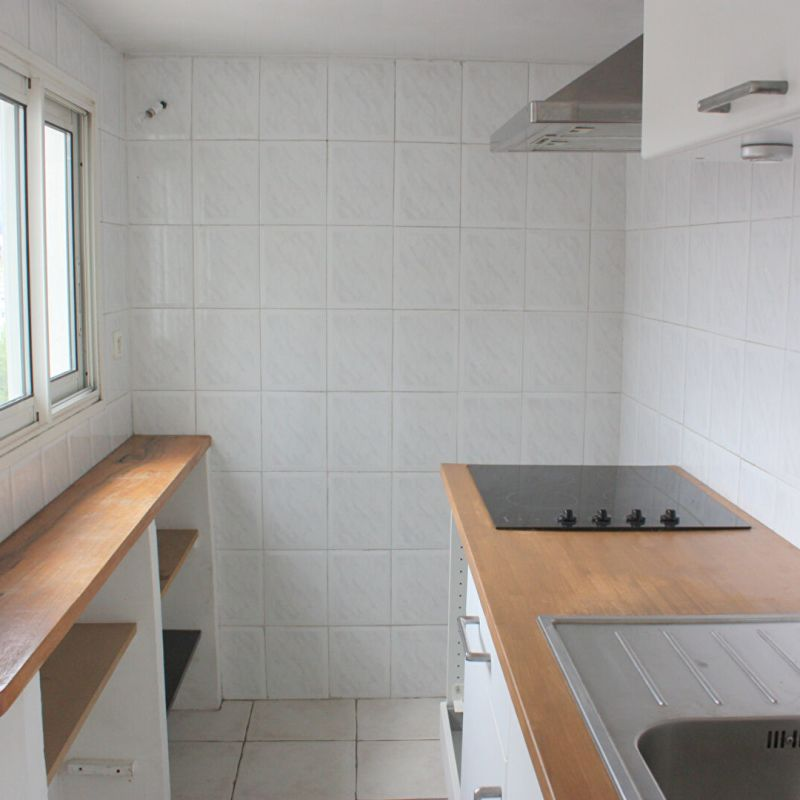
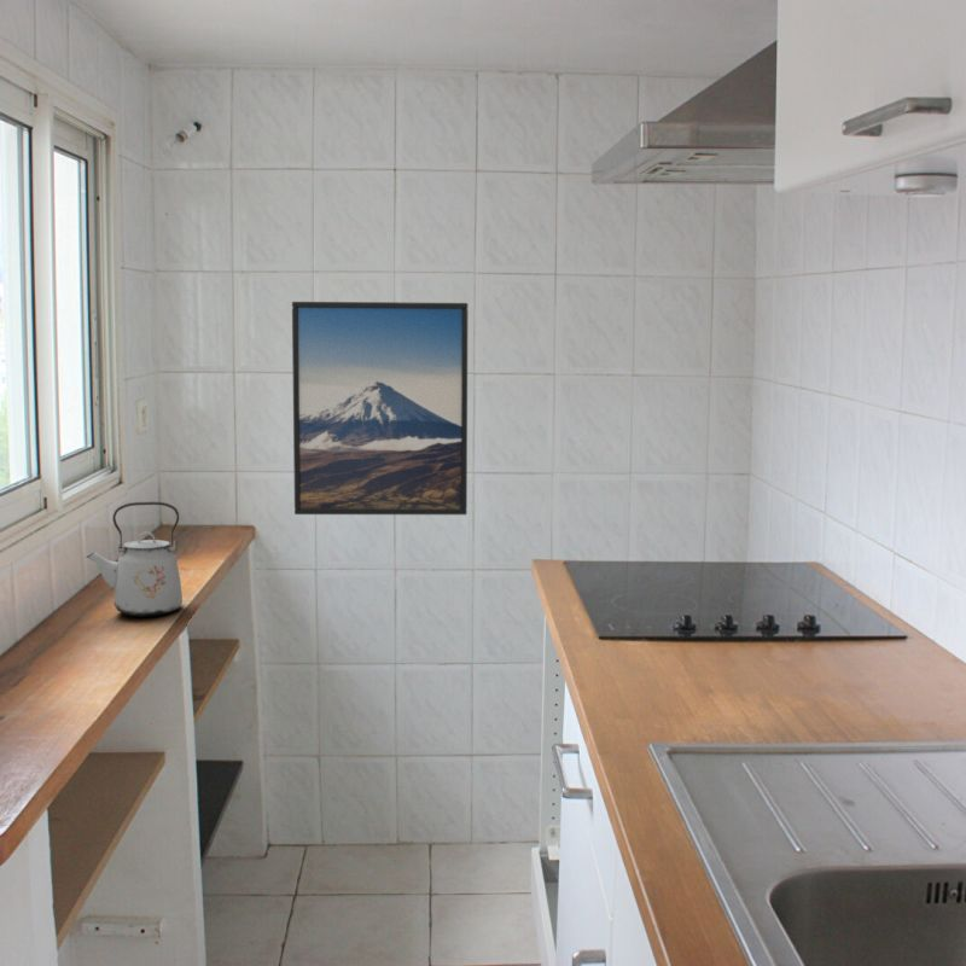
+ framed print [291,301,469,516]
+ kettle [85,501,184,618]
